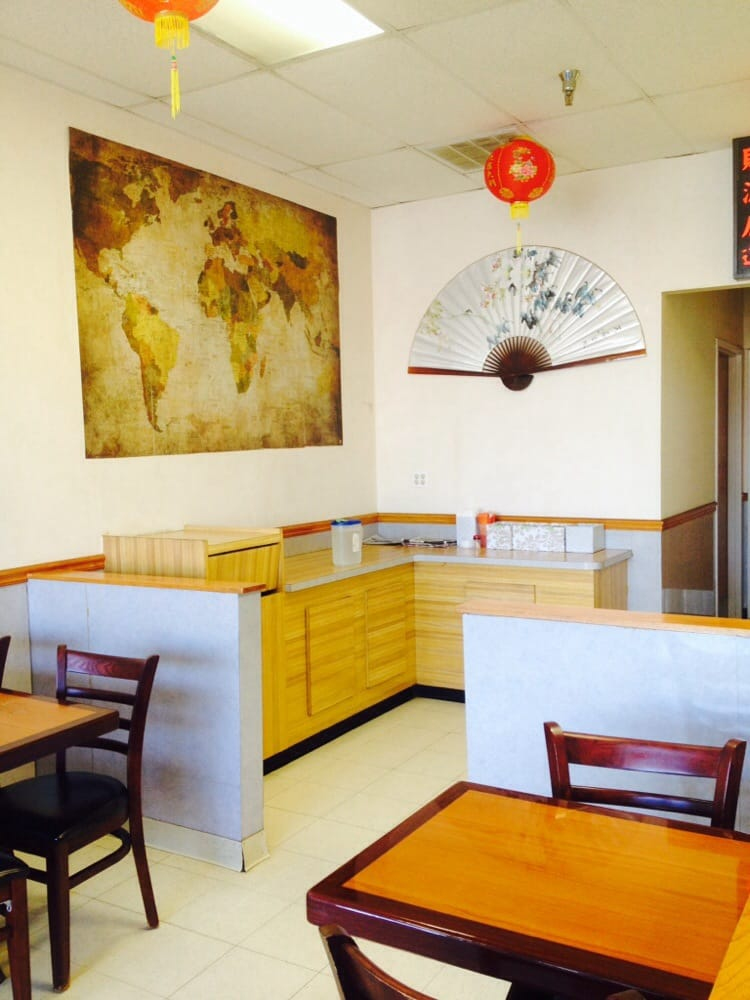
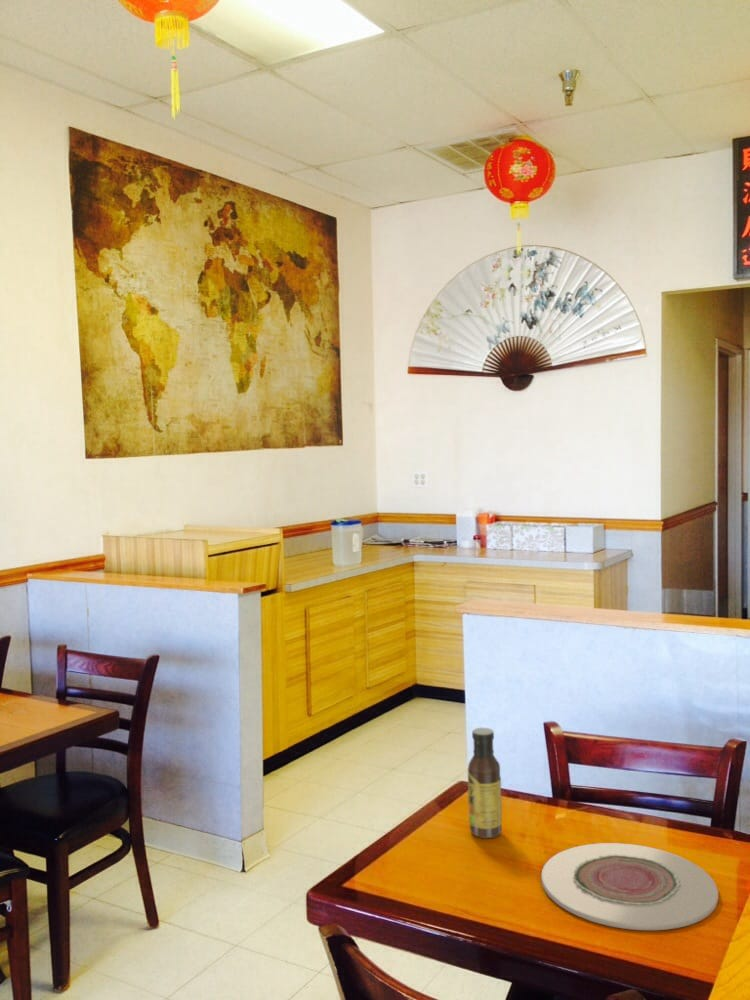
+ plate [540,842,719,931]
+ sauce bottle [467,727,503,839]
